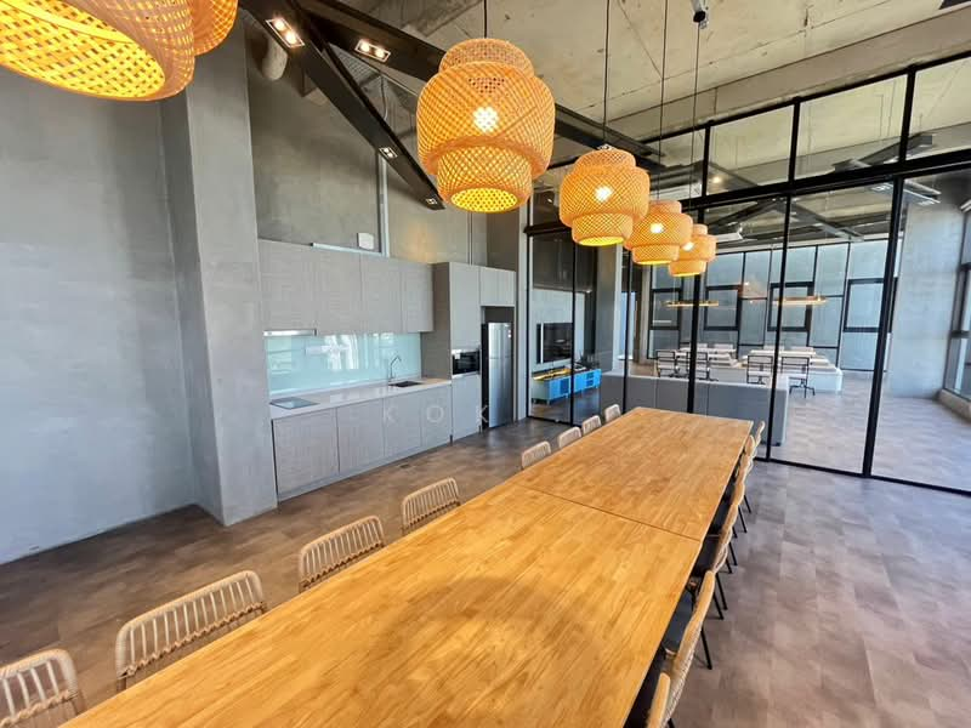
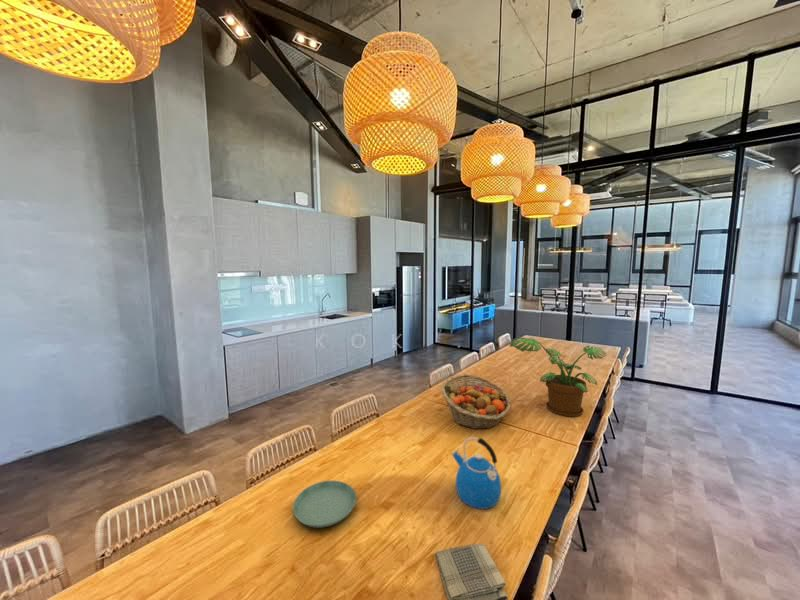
+ potted plant [508,337,608,418]
+ kettle [451,436,502,510]
+ saucer [292,479,357,529]
+ fruit basket [440,373,512,430]
+ dish towel [434,543,509,600]
